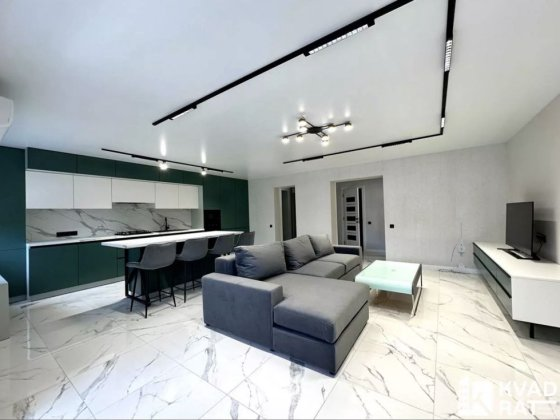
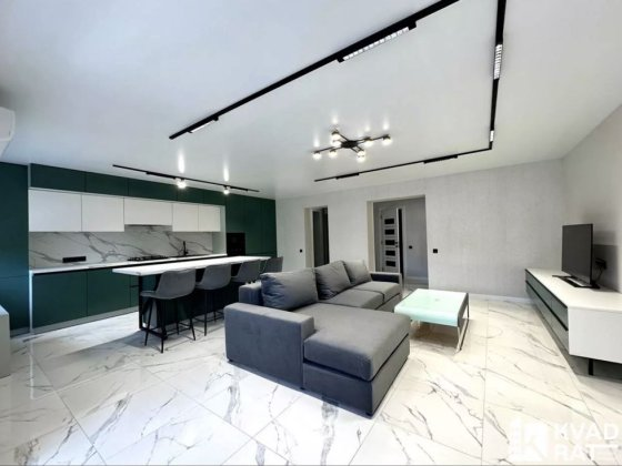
- vacuum cleaner [438,212,472,275]
